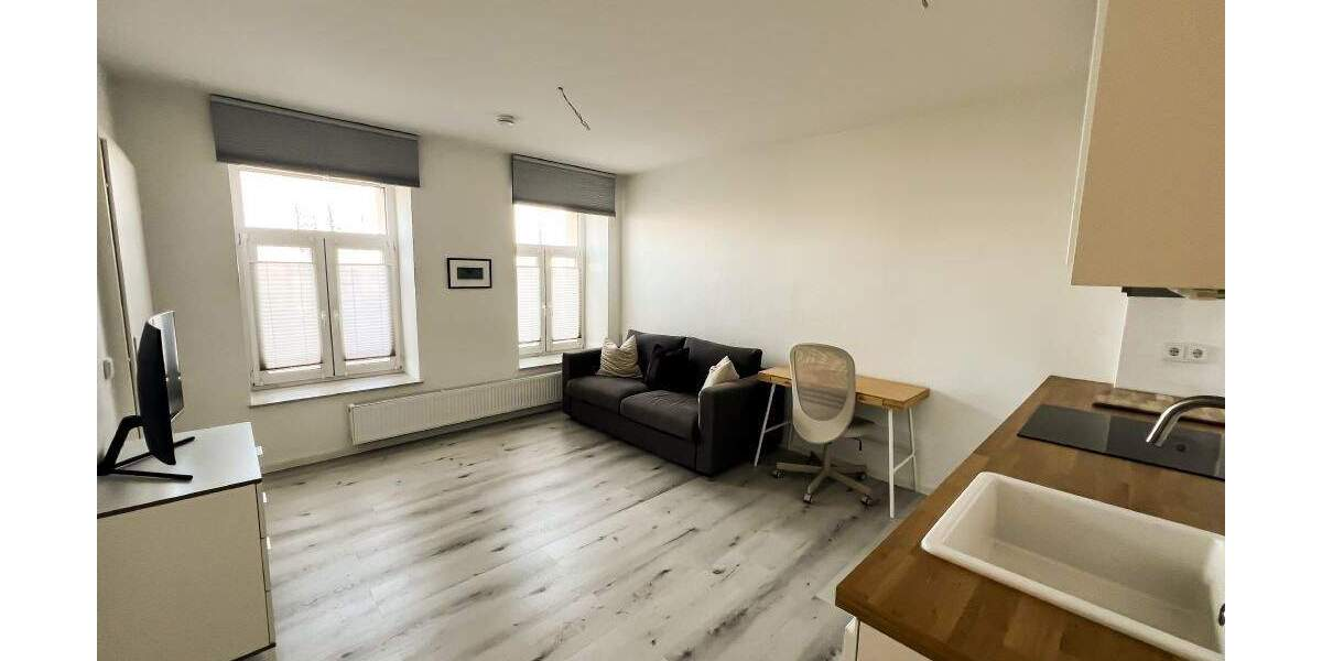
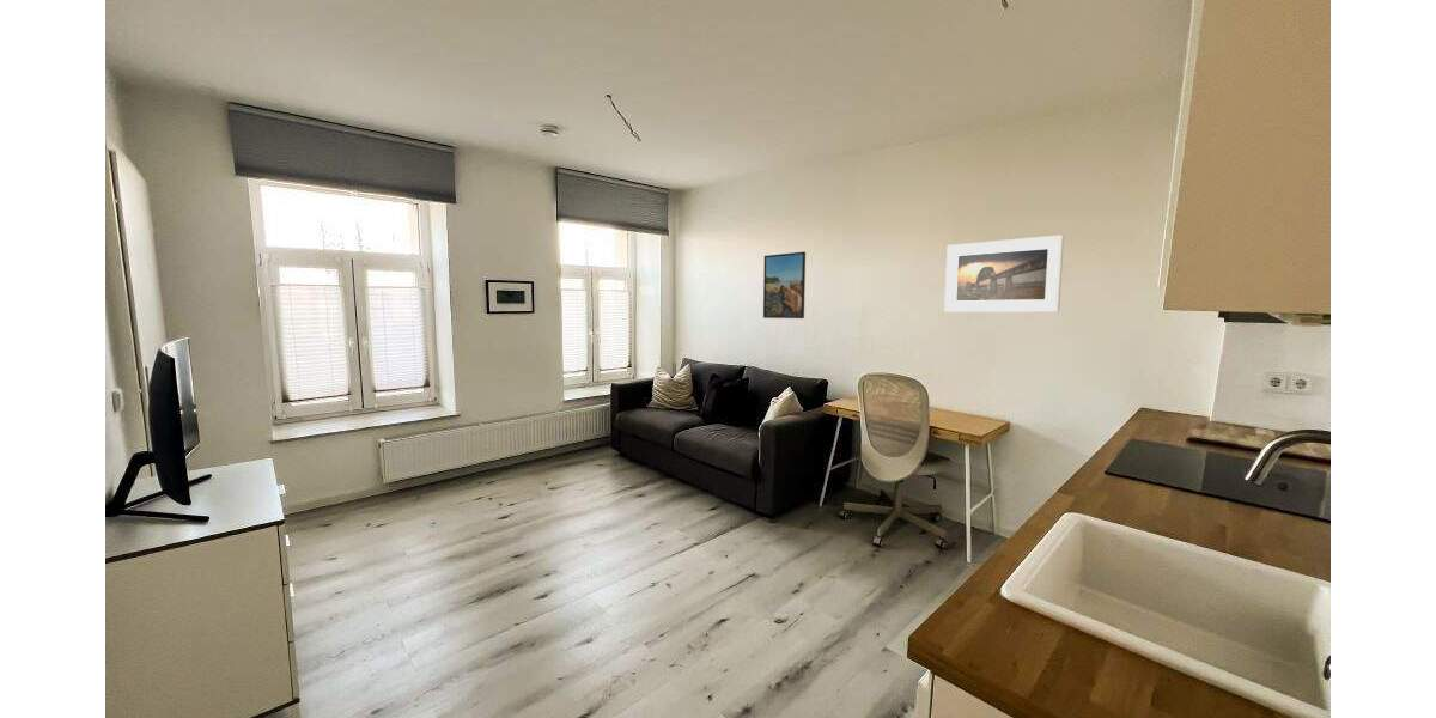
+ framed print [943,233,1065,314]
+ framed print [762,250,807,320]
